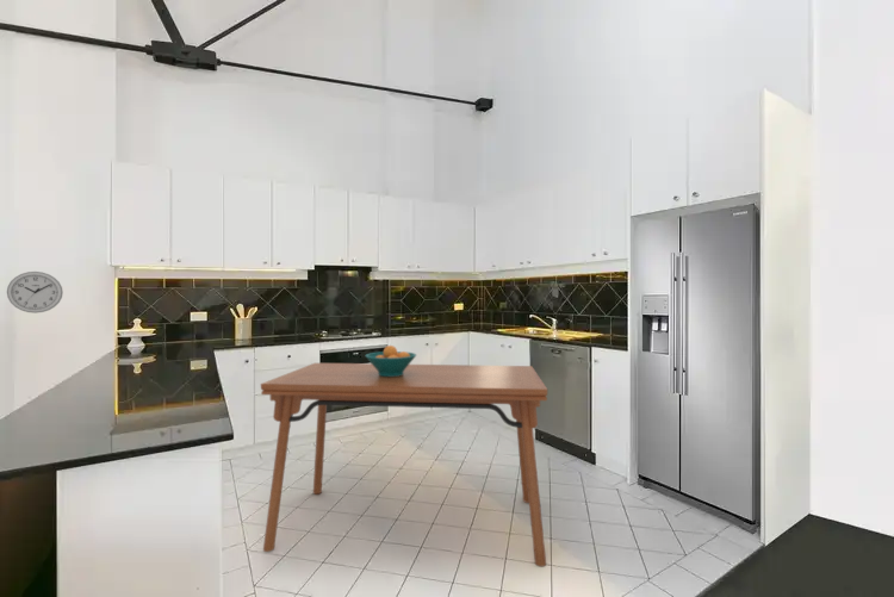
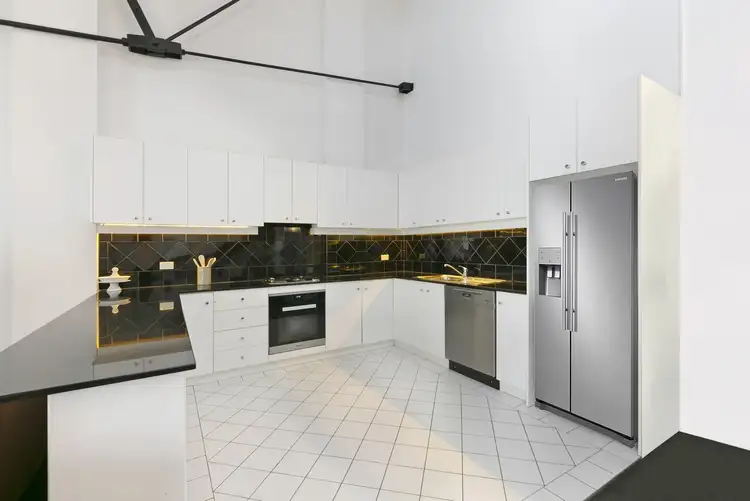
- wall clock [6,270,64,315]
- fruit bowl [364,344,417,377]
- dining table [260,362,548,567]
